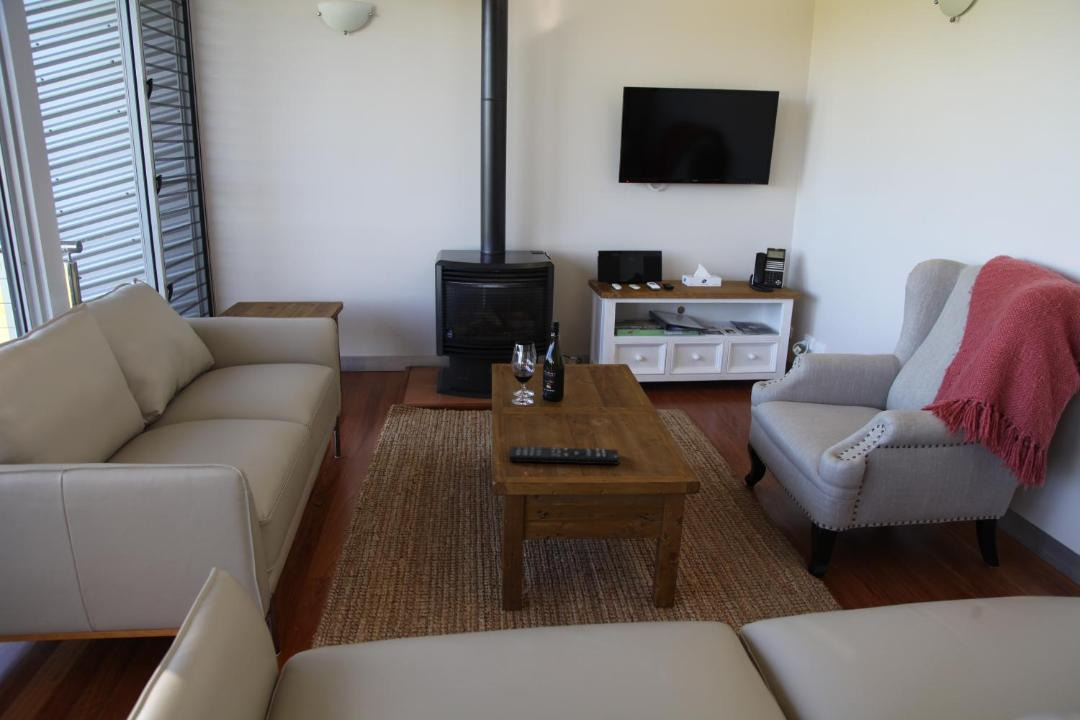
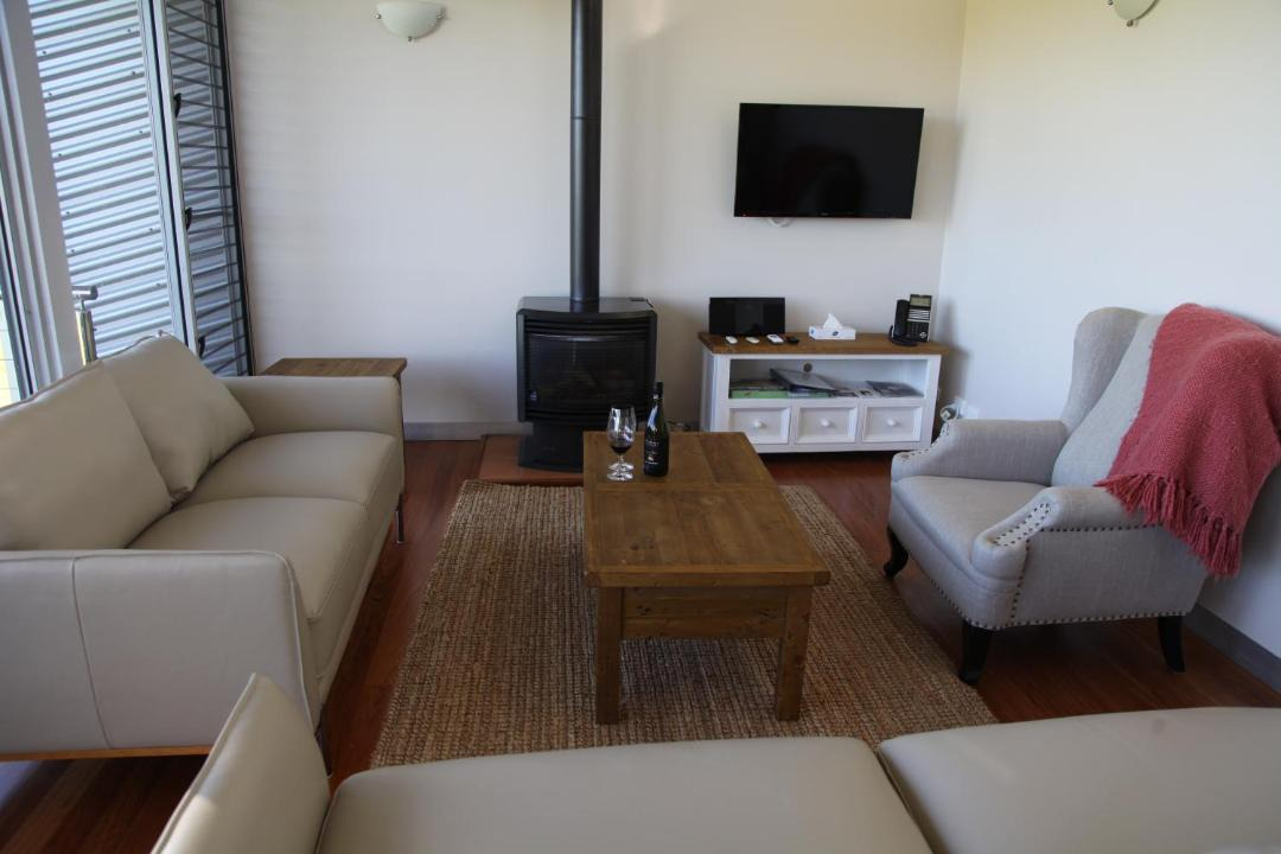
- remote control [508,445,621,466]
